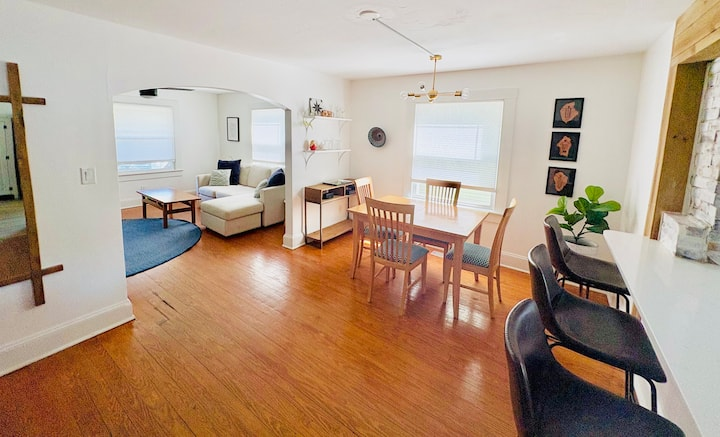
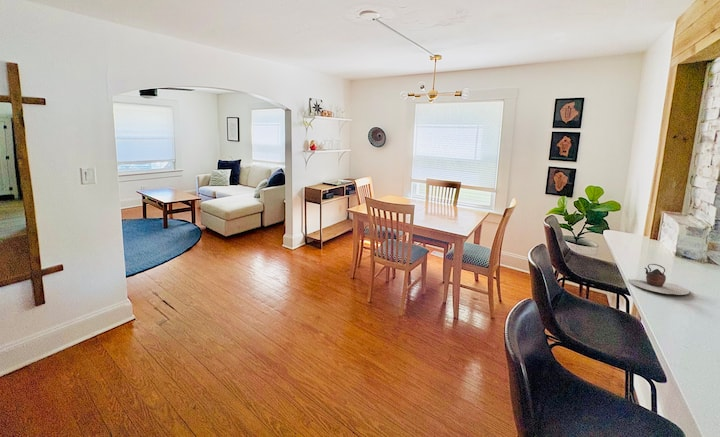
+ teapot [627,263,690,296]
